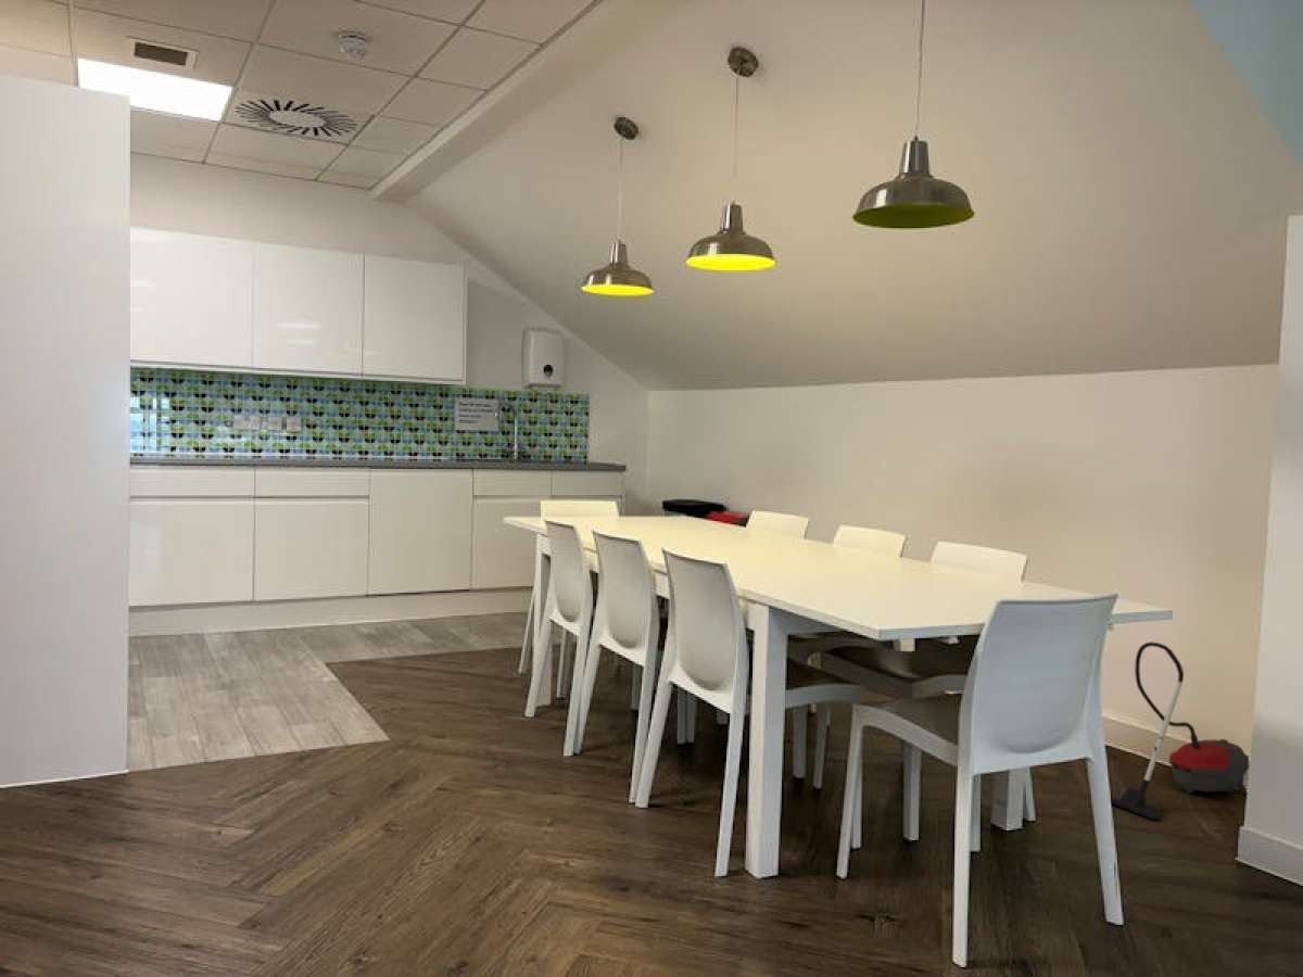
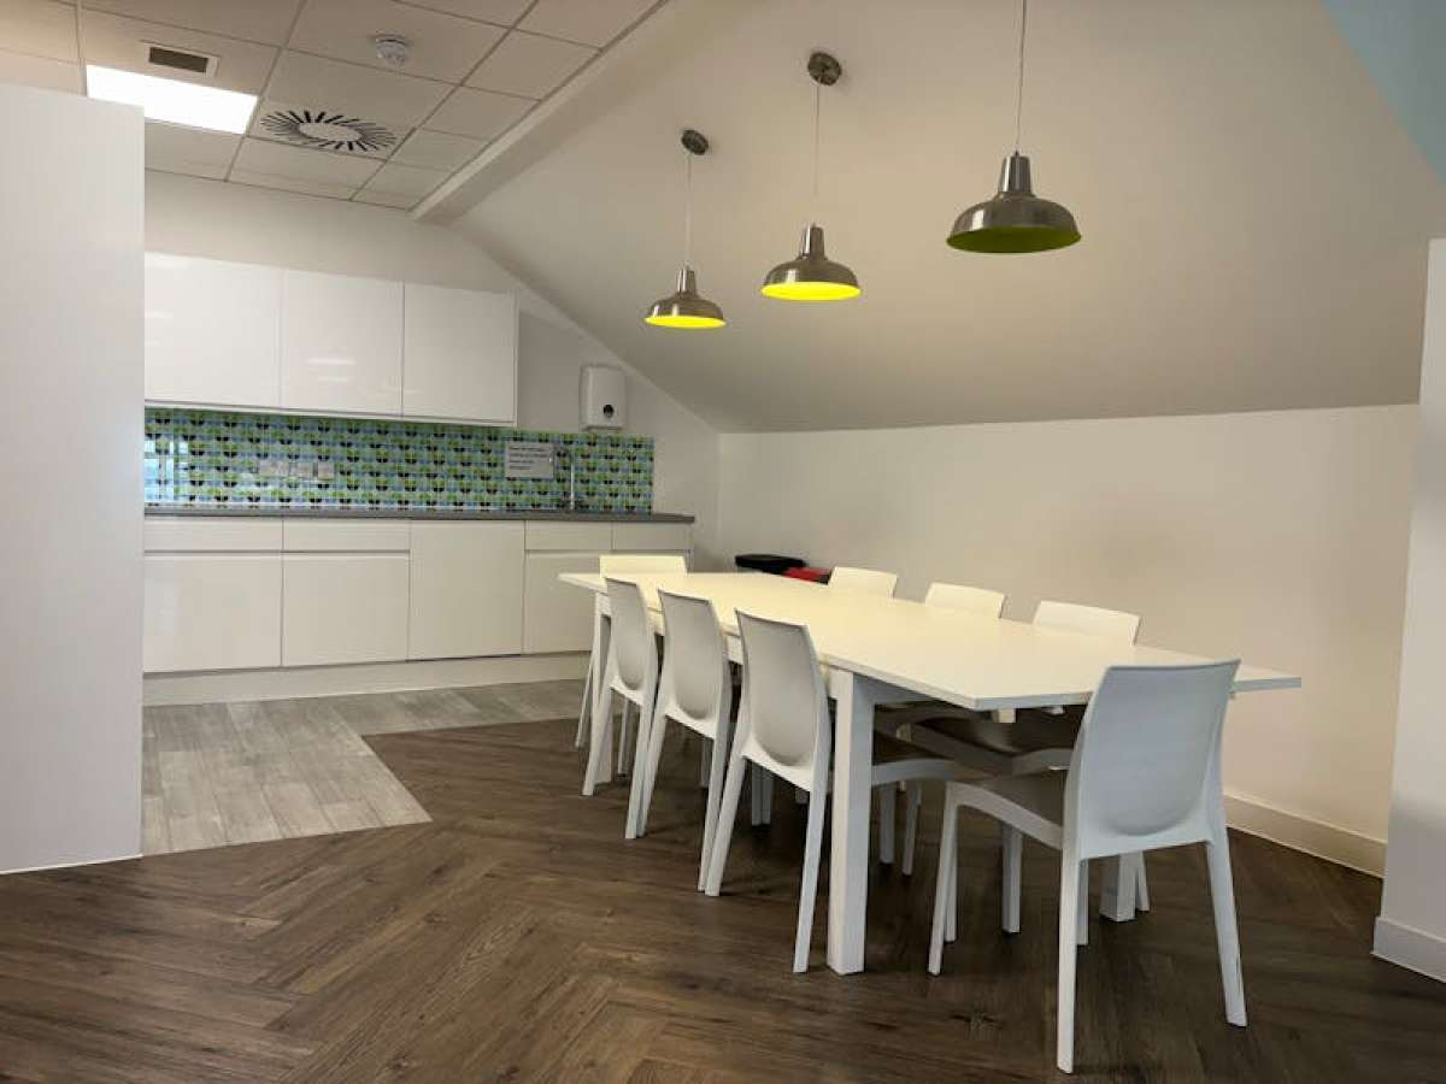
- vacuum cleaner [1110,640,1250,821]
